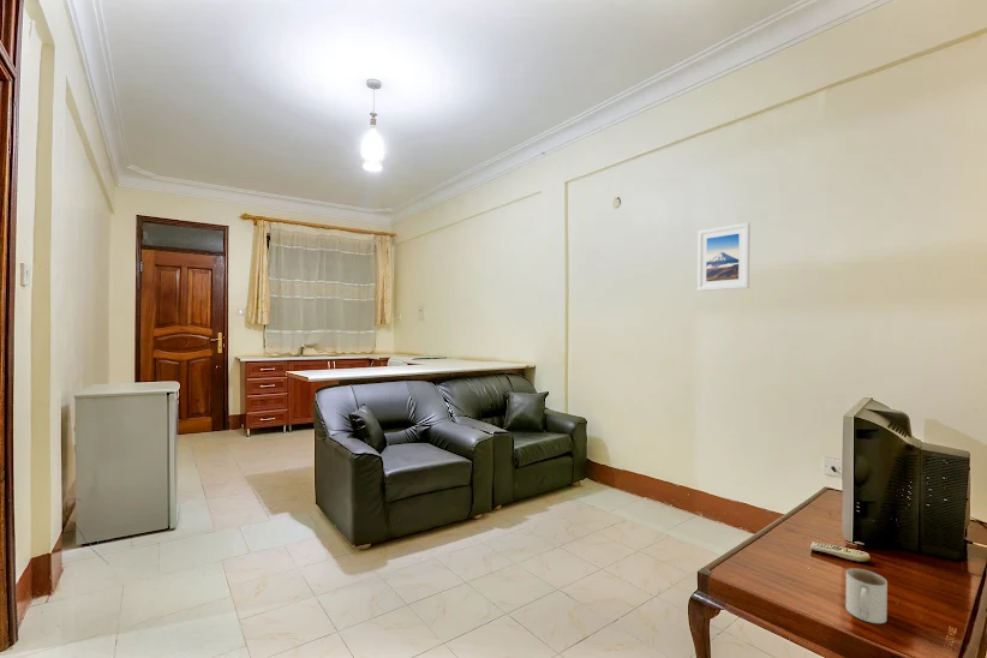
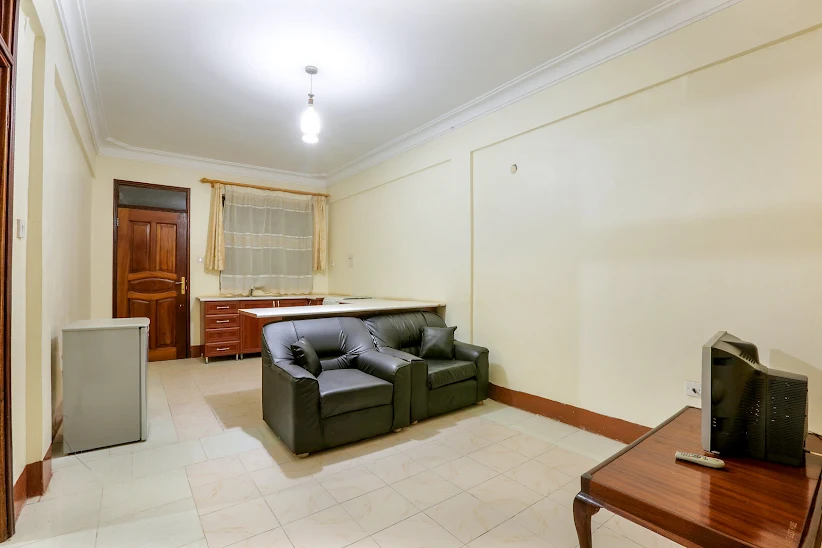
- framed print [696,222,752,292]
- mug [844,567,889,624]
